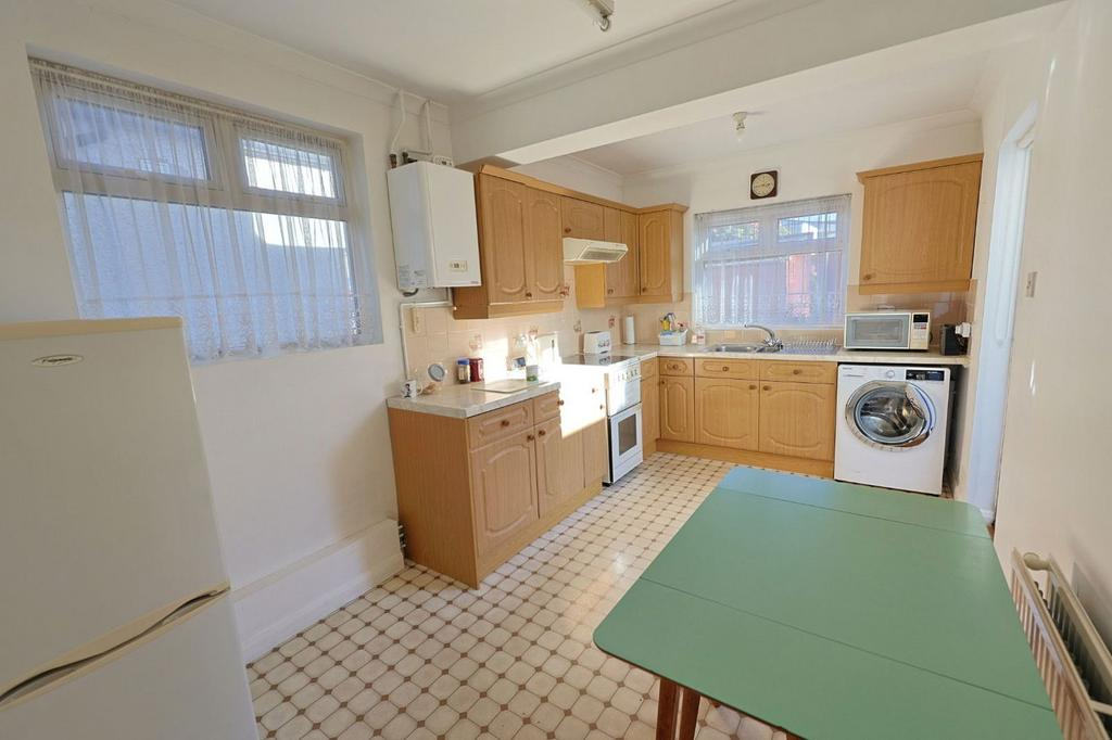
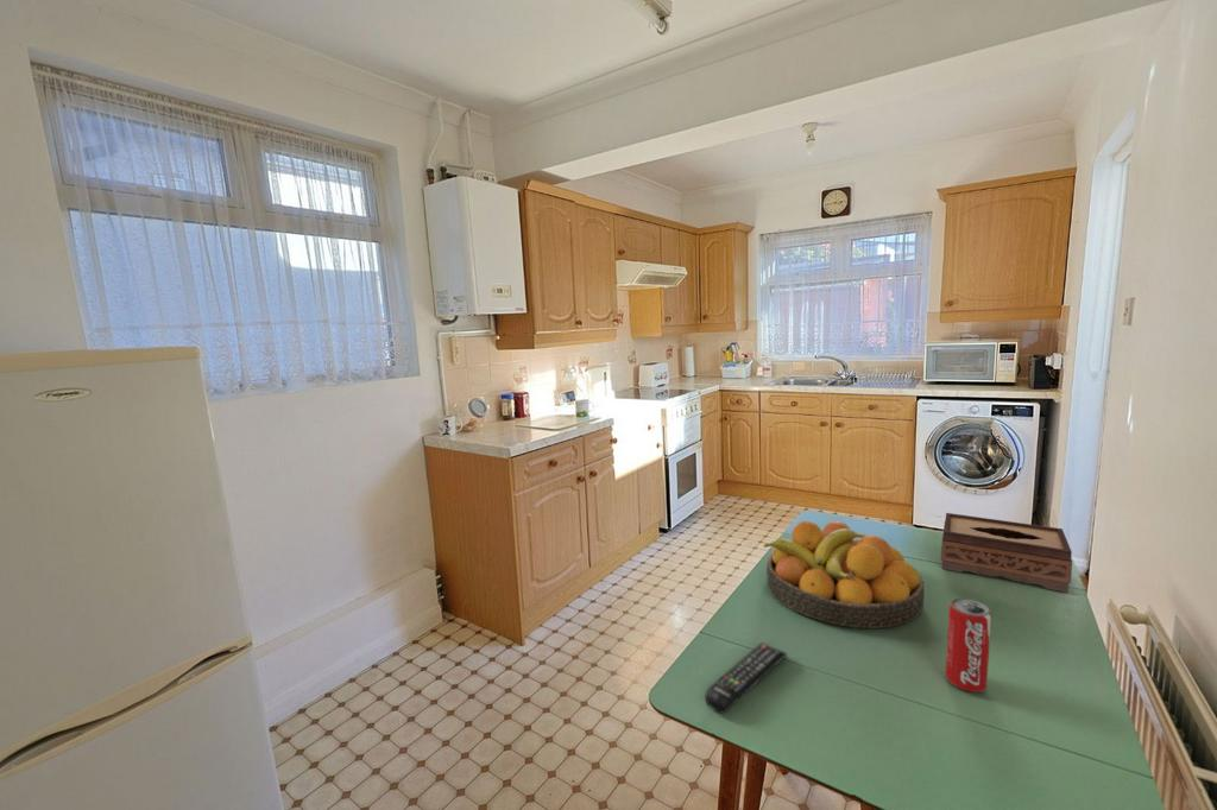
+ remote control [704,641,788,715]
+ beverage can [945,597,992,694]
+ tissue box [940,512,1073,594]
+ fruit bowl [762,520,925,629]
